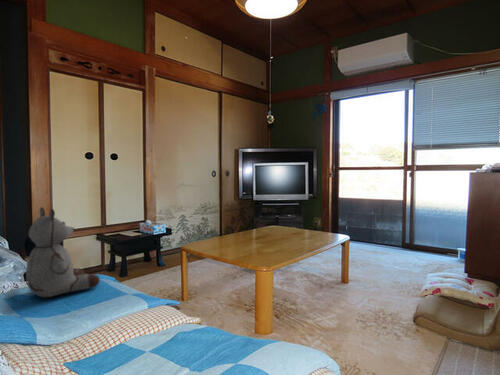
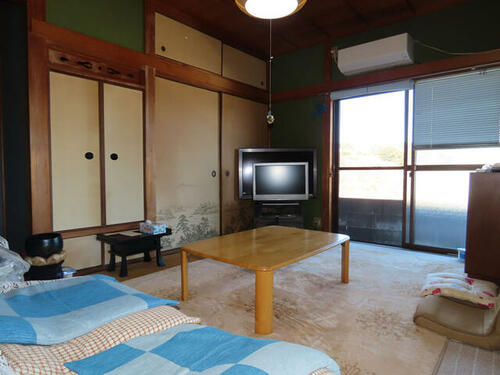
- stuffed bear [25,206,101,298]
